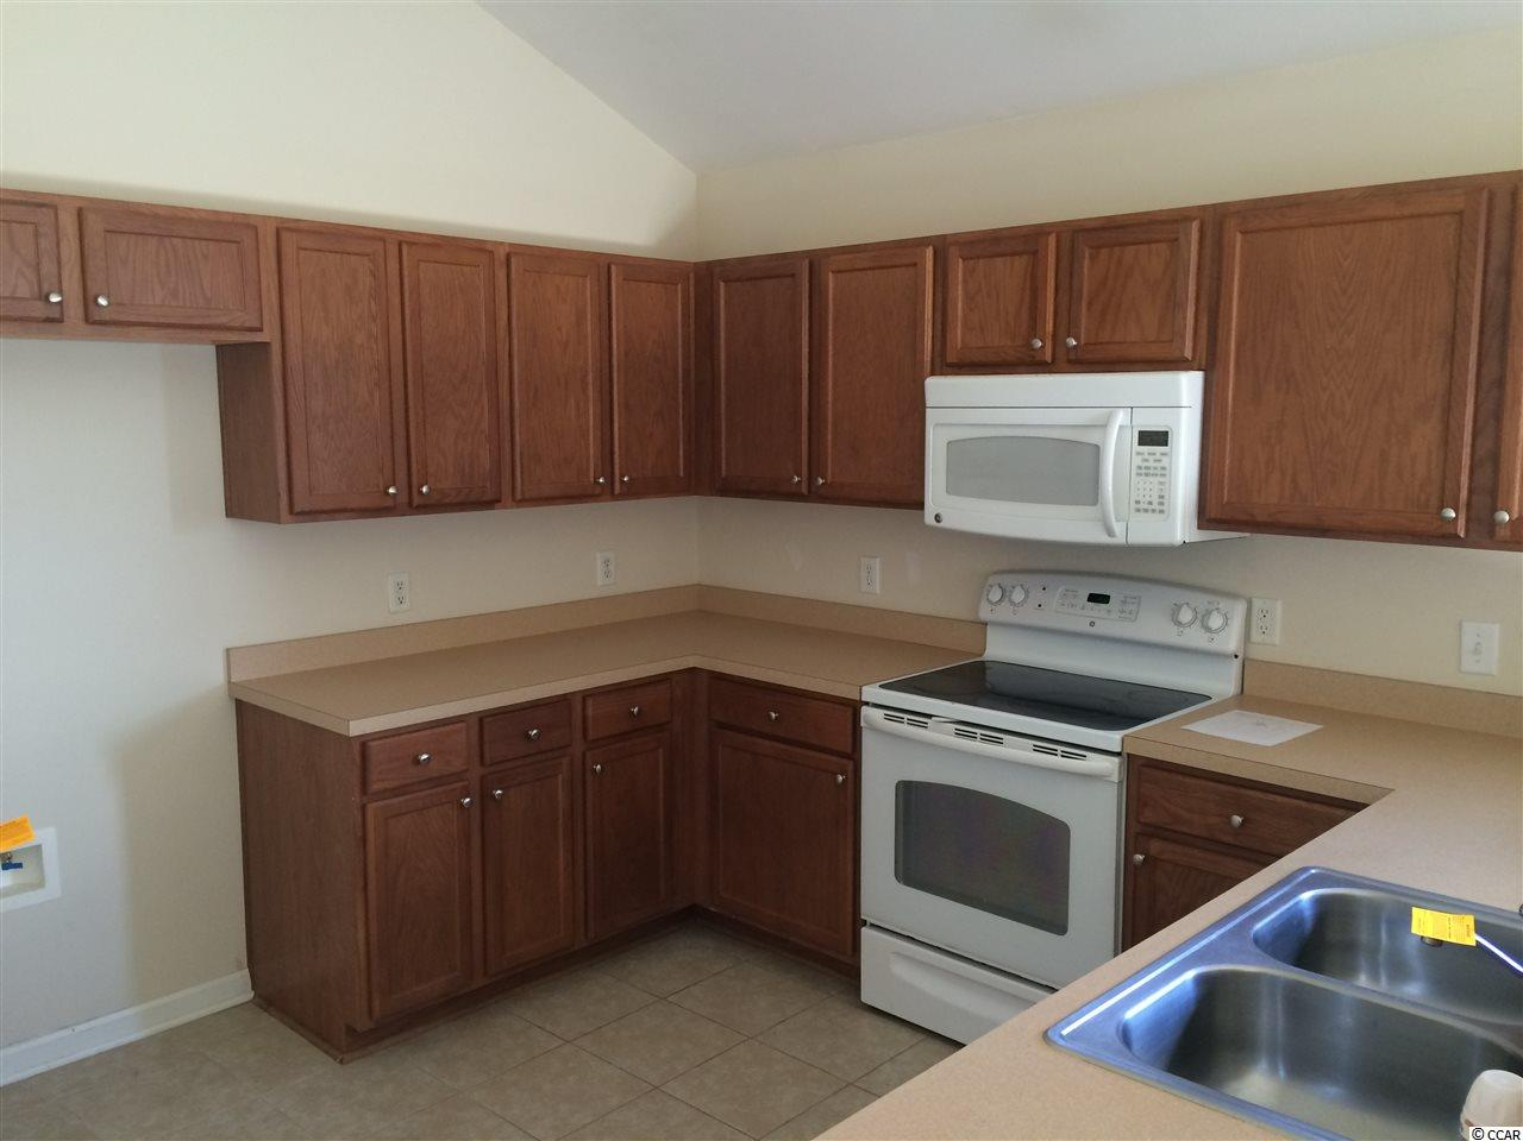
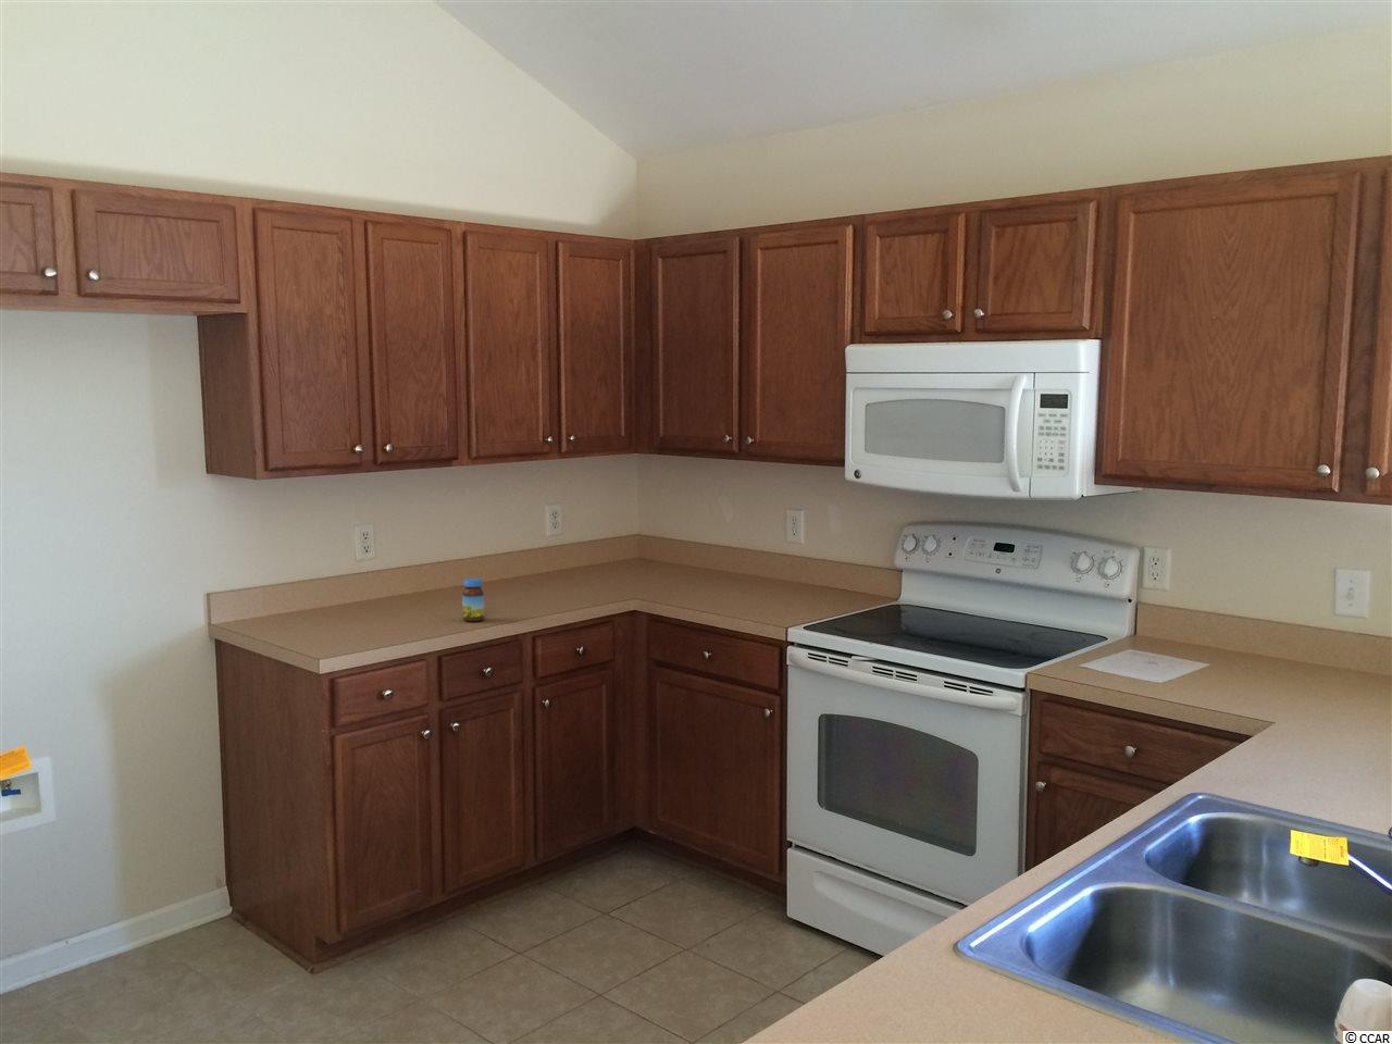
+ jar [461,578,486,622]
